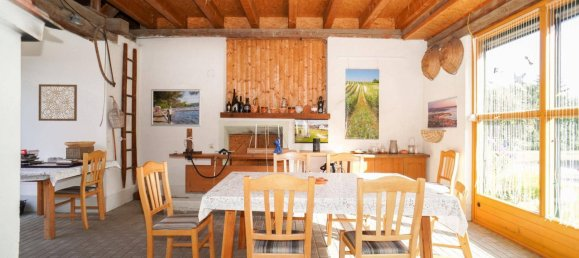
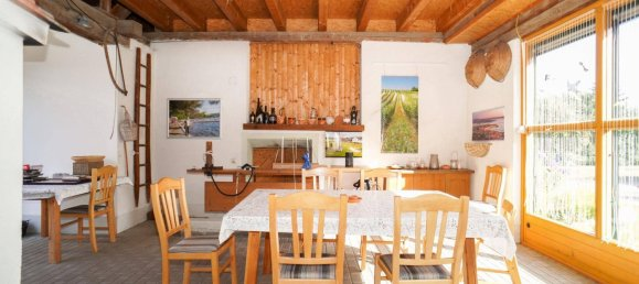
- wall art [38,83,78,122]
